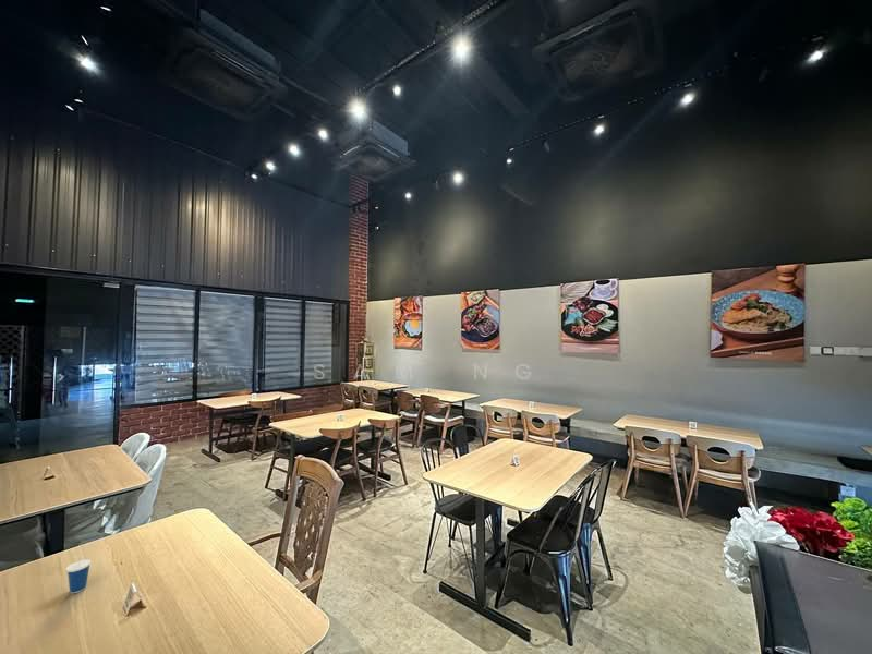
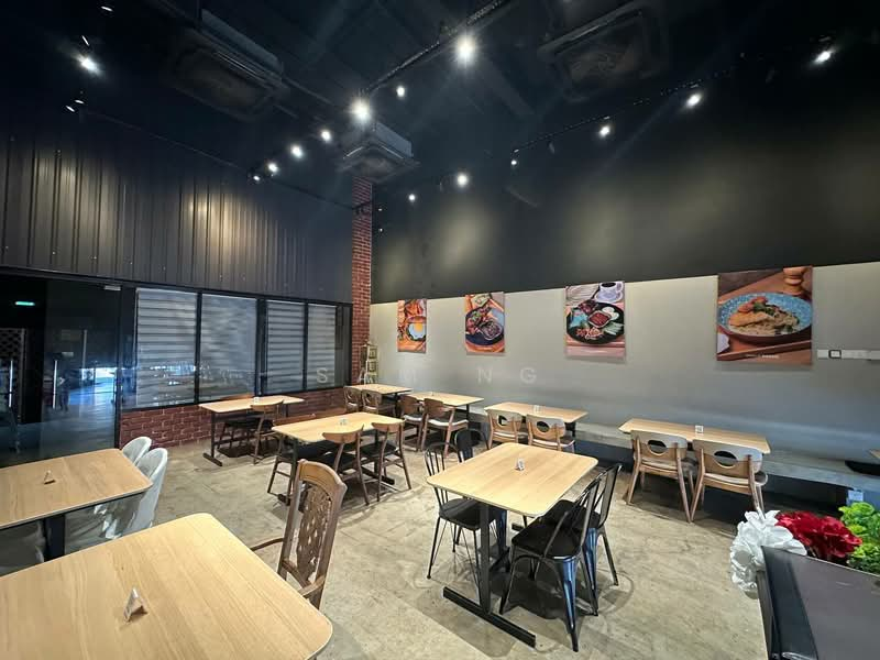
- cup [65,548,93,594]
